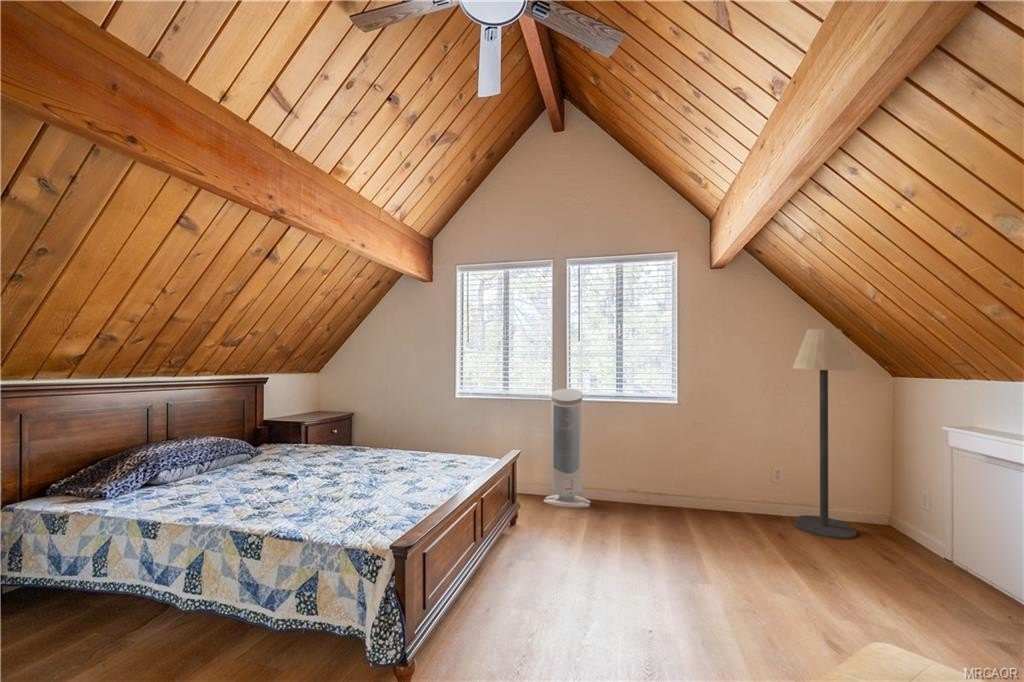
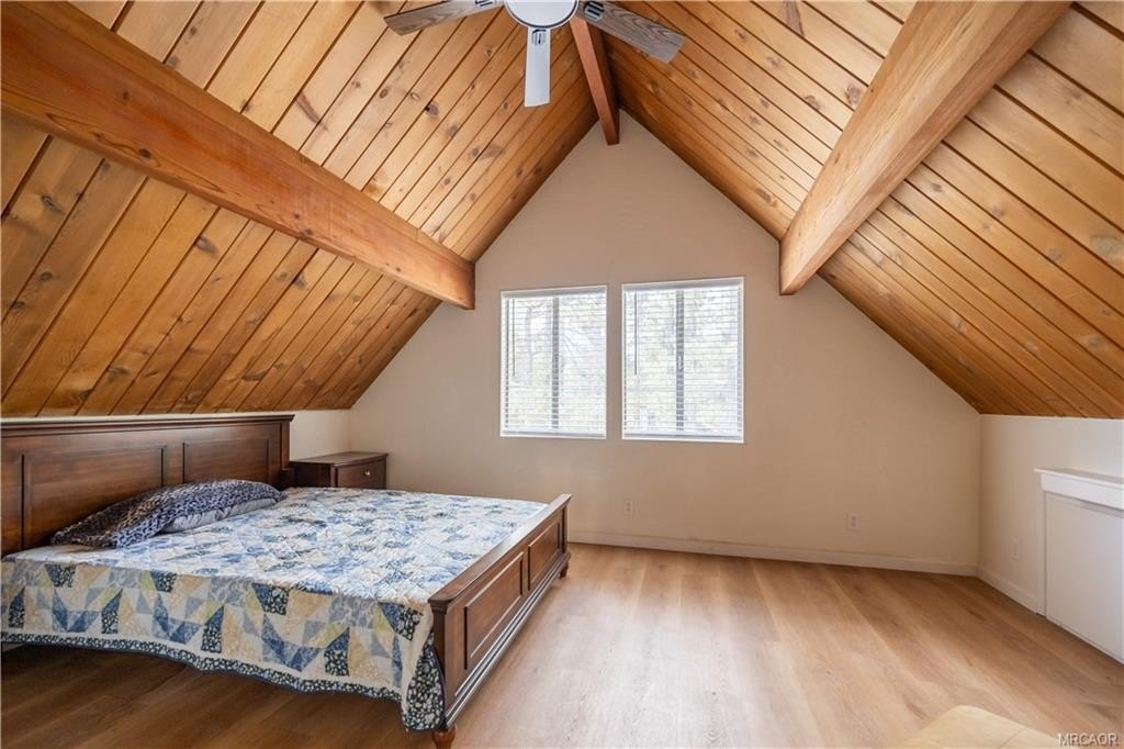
- floor lamp [792,328,858,540]
- air purifier [543,388,591,508]
